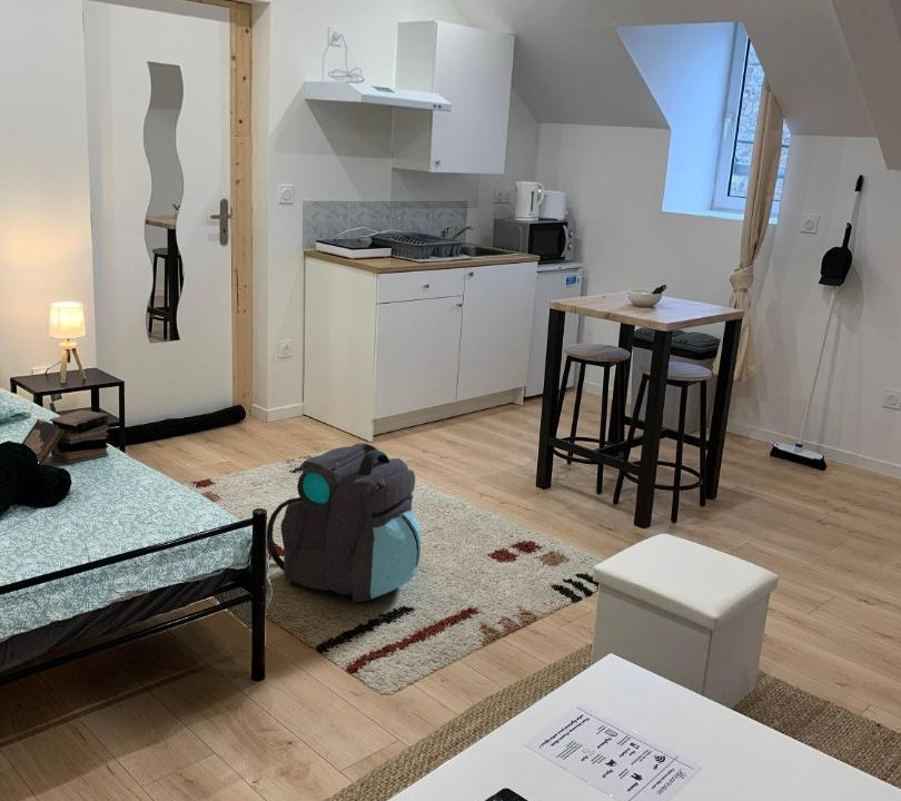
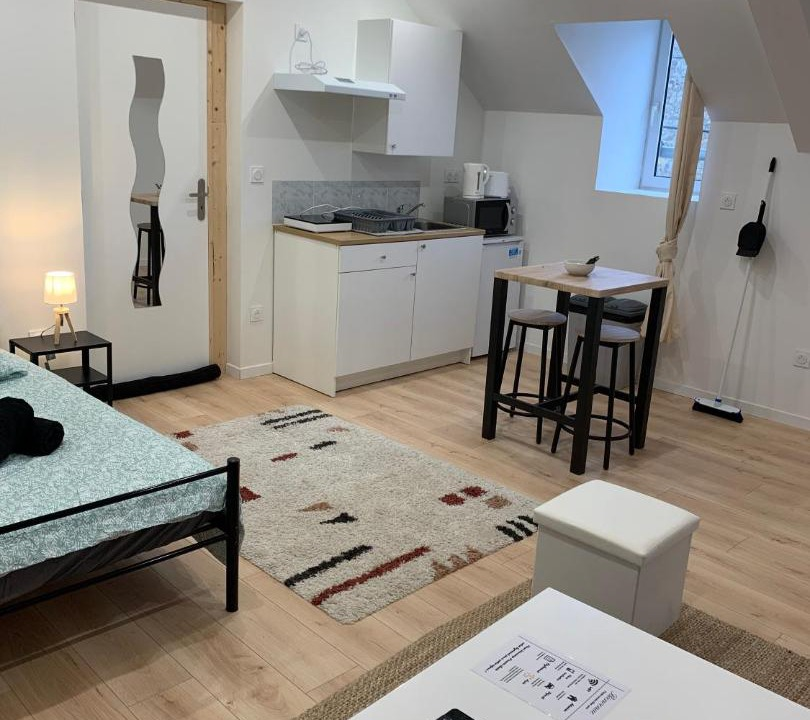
- book [21,409,110,466]
- backpack [266,442,423,603]
